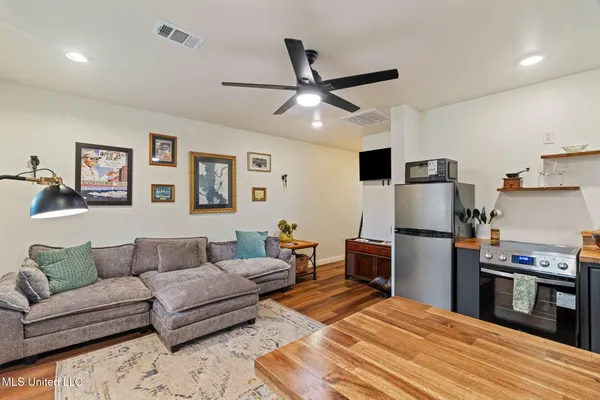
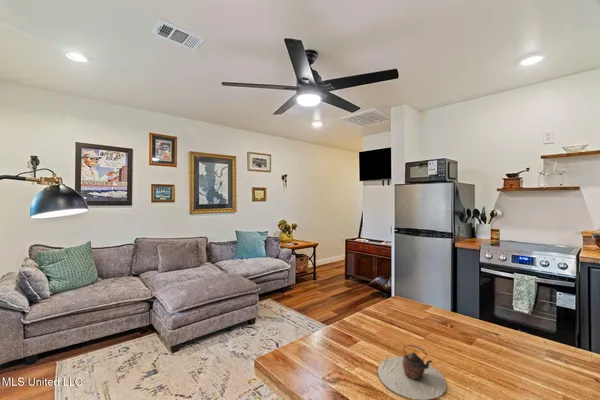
+ teapot [377,344,447,400]
